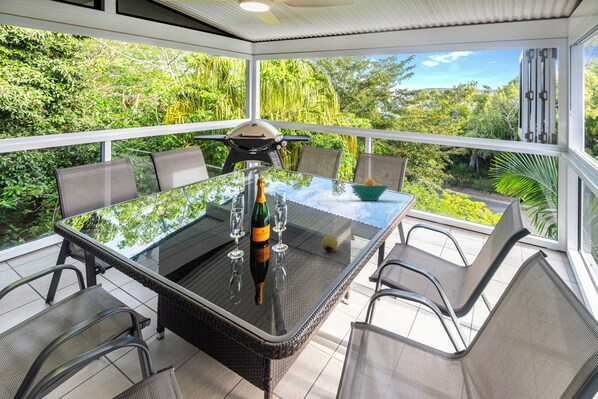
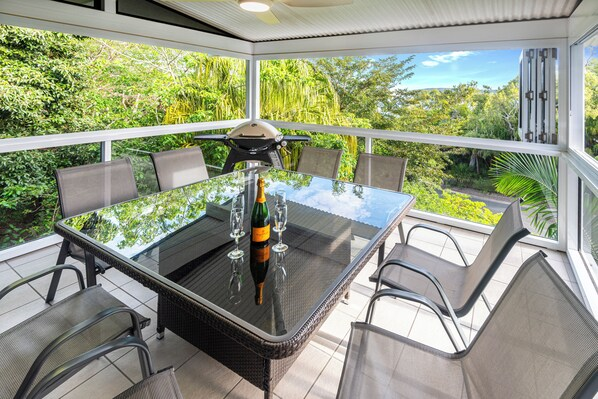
- fruit bowl [350,177,390,202]
- fruit [320,235,339,253]
